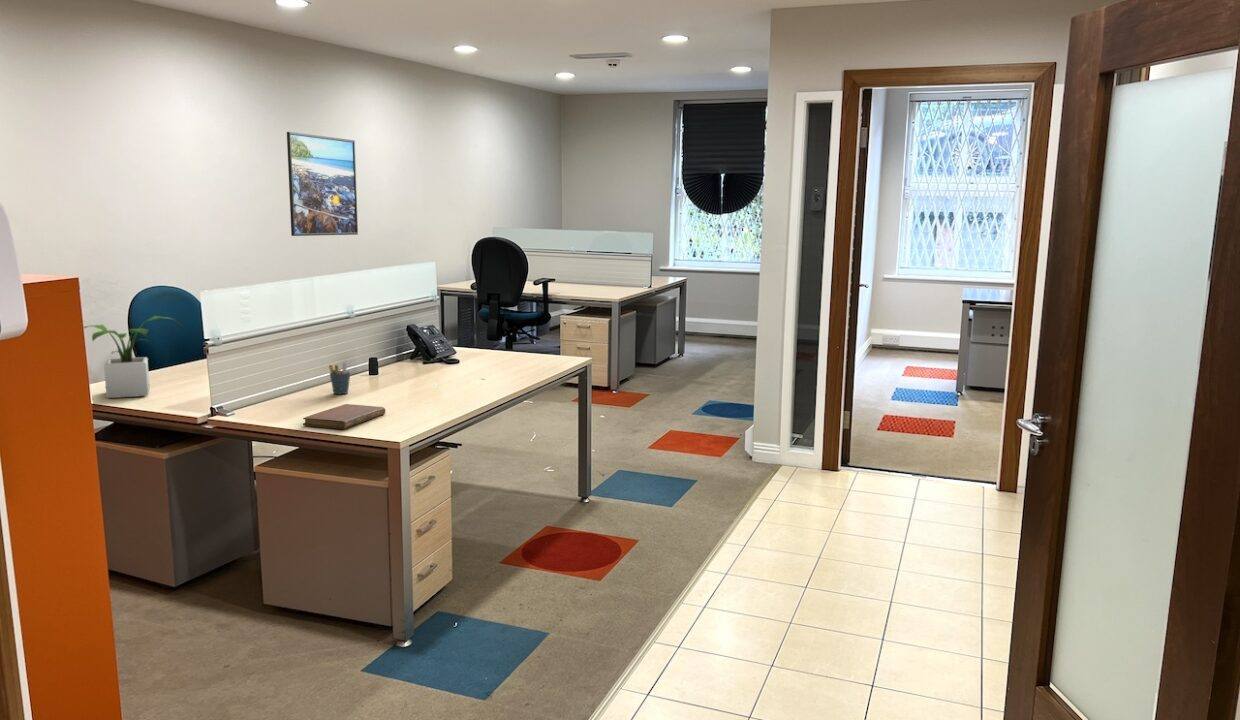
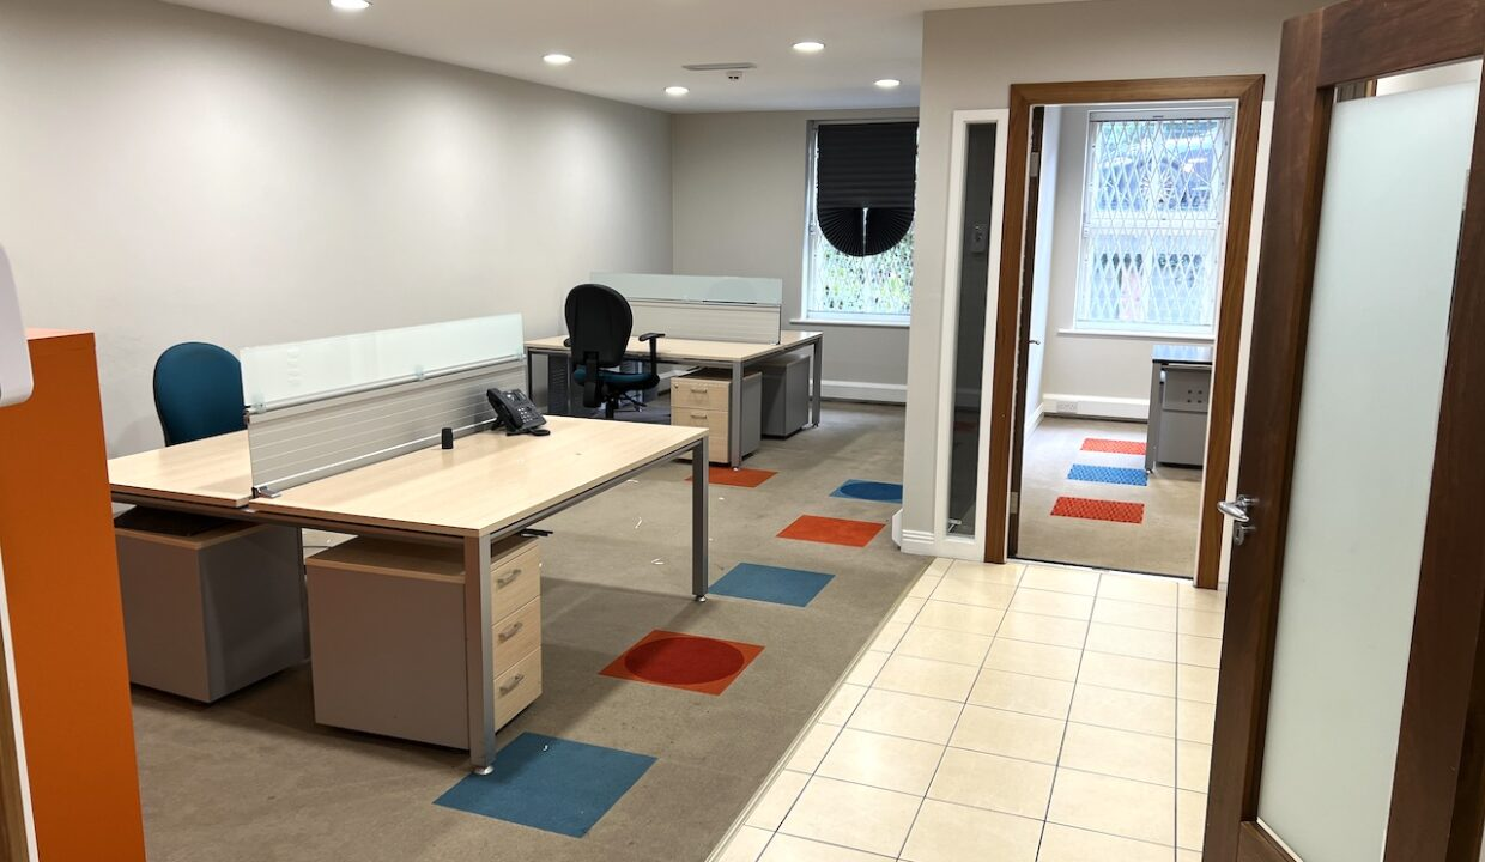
- notebook [302,403,387,430]
- pen holder [328,362,351,395]
- potted plant [83,315,182,399]
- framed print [286,131,359,237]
